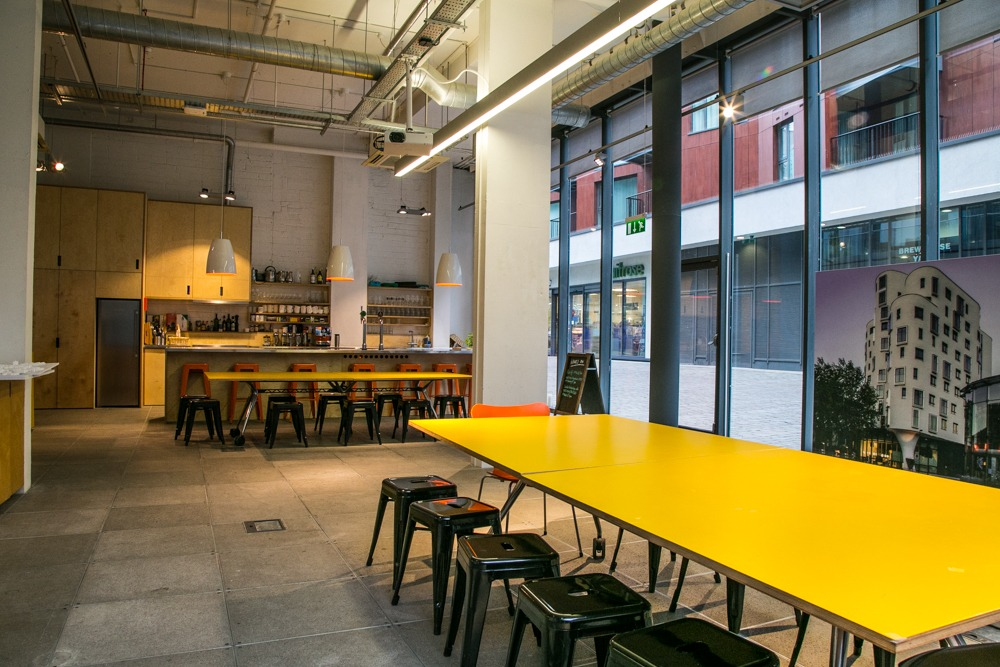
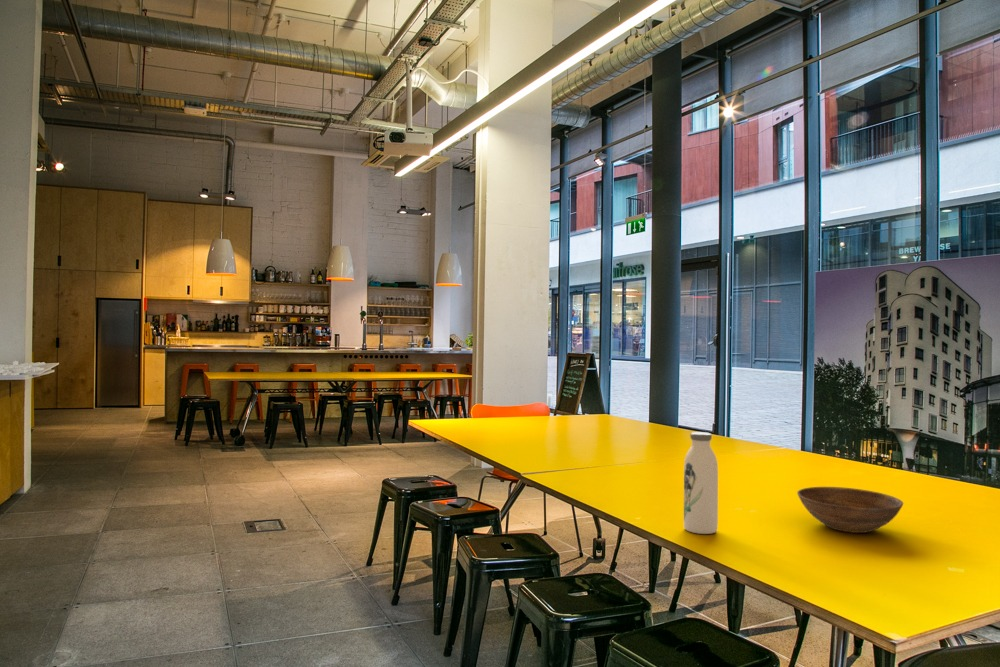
+ bowl [796,486,905,534]
+ water bottle [683,431,719,535]
